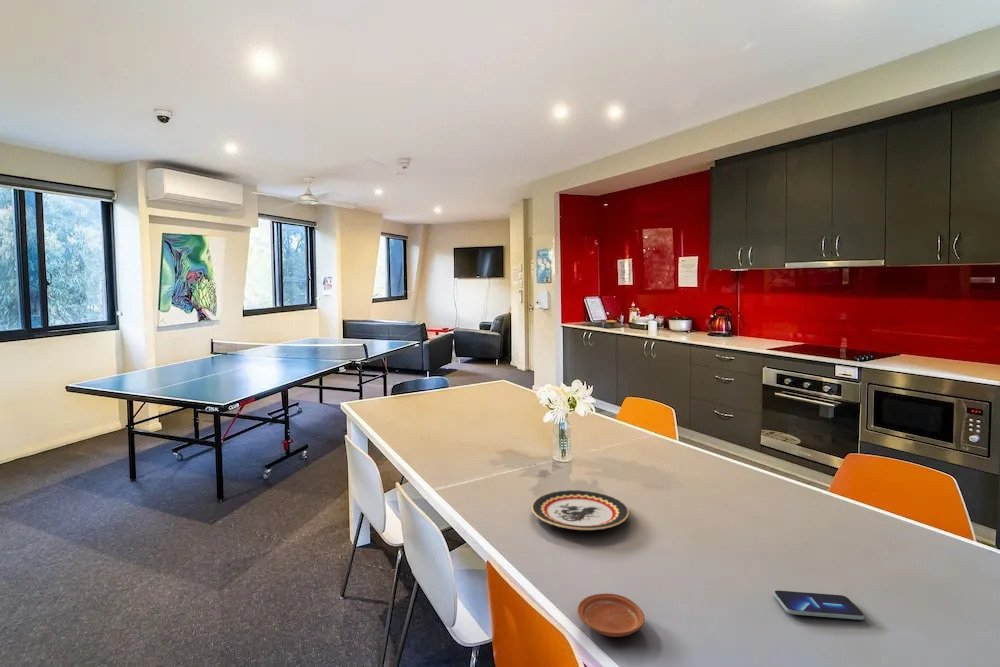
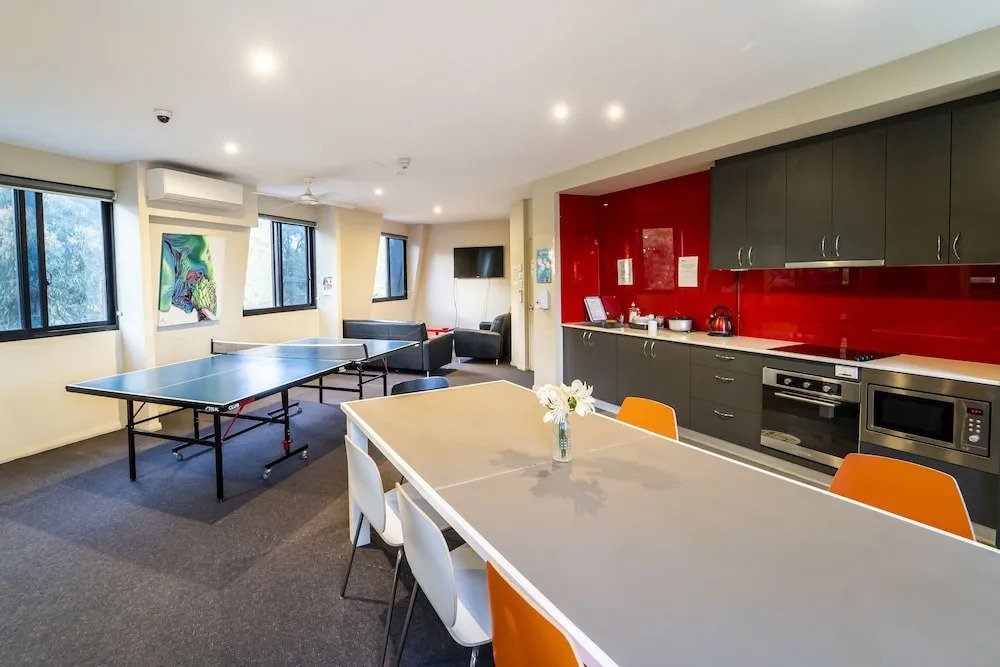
- plate [577,592,645,638]
- smartphone [773,589,865,621]
- plate [531,489,630,531]
